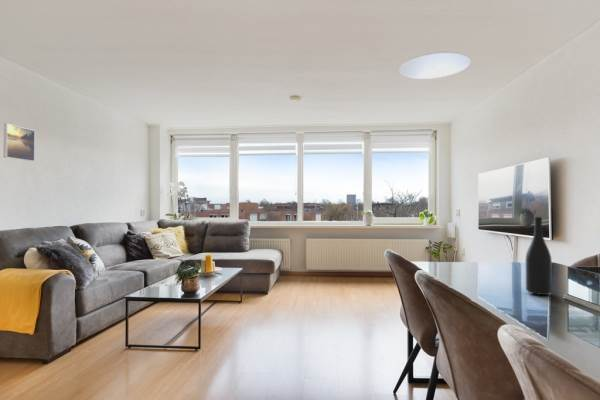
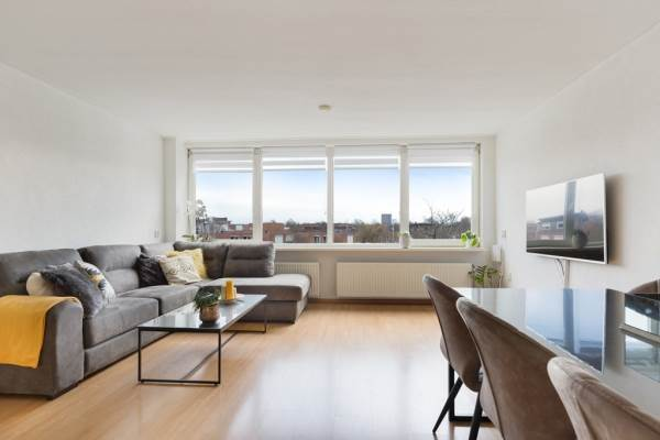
- ceiling lamp [398,51,471,80]
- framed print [3,122,36,162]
- wine bottle [525,216,553,296]
